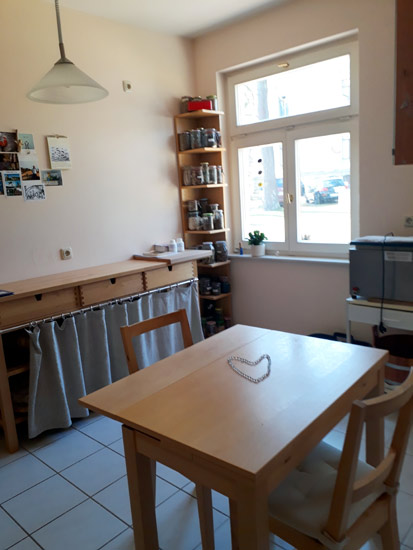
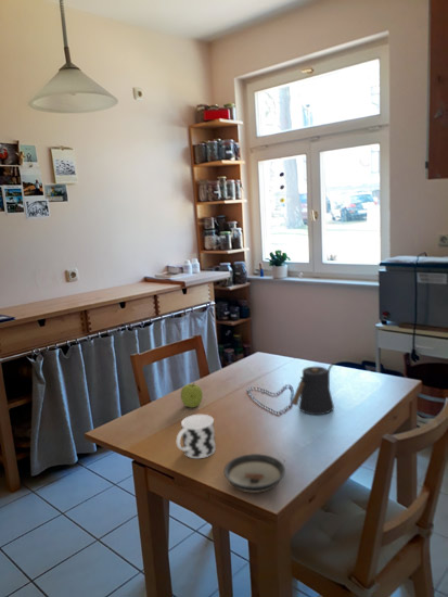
+ kettle [291,361,335,416]
+ fruit [180,382,204,409]
+ saucer [223,453,286,494]
+ cup [176,414,217,459]
